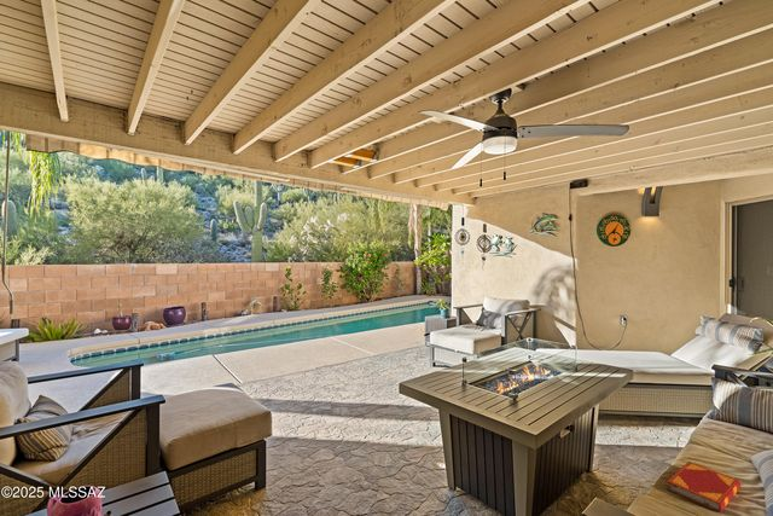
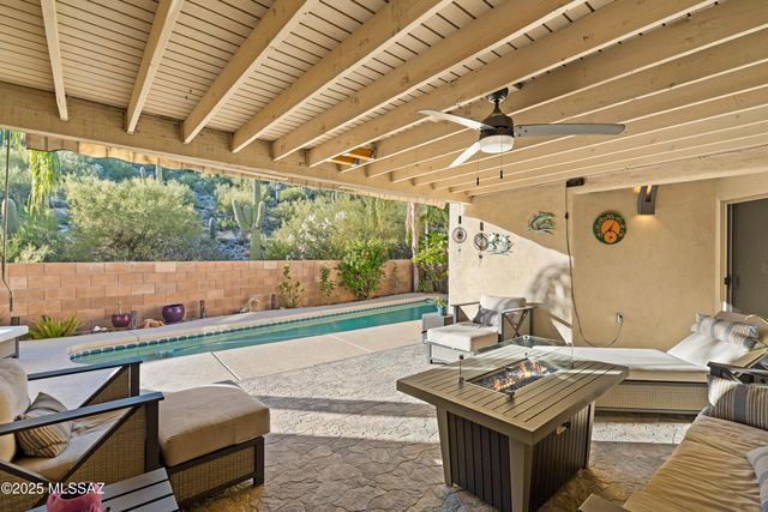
- hardback book [666,460,742,514]
